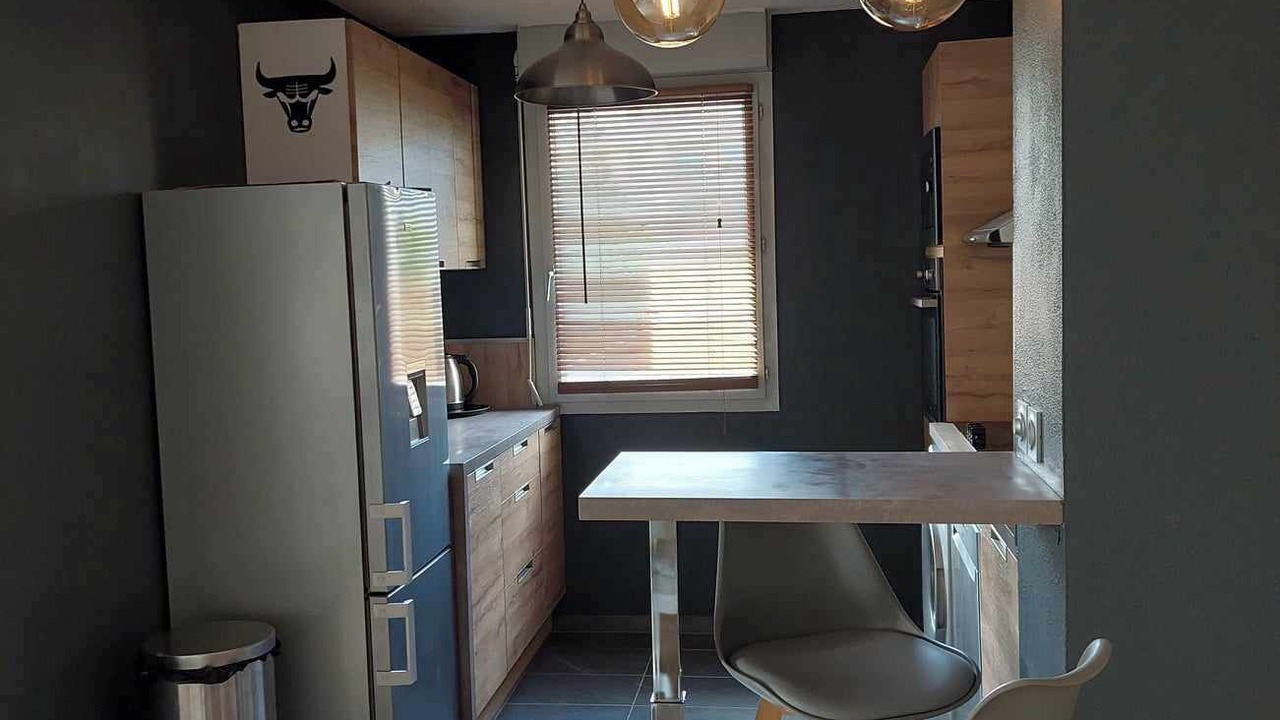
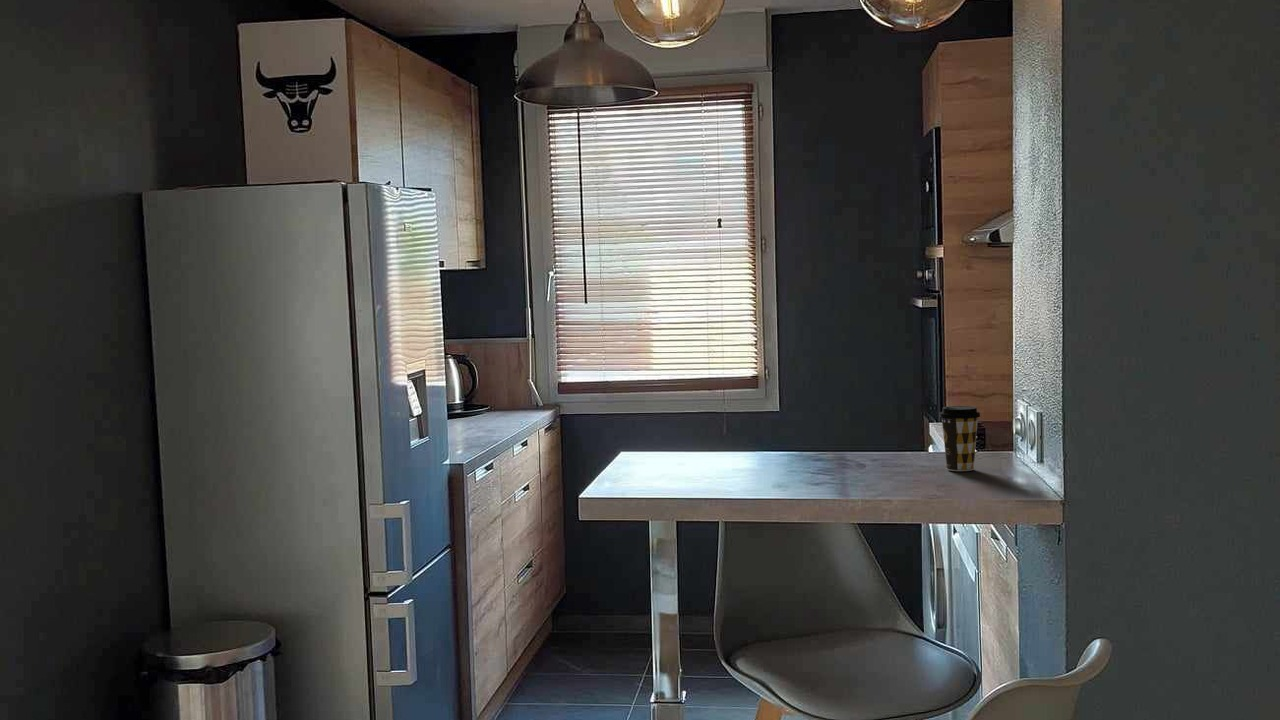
+ coffee cup [938,405,981,472]
